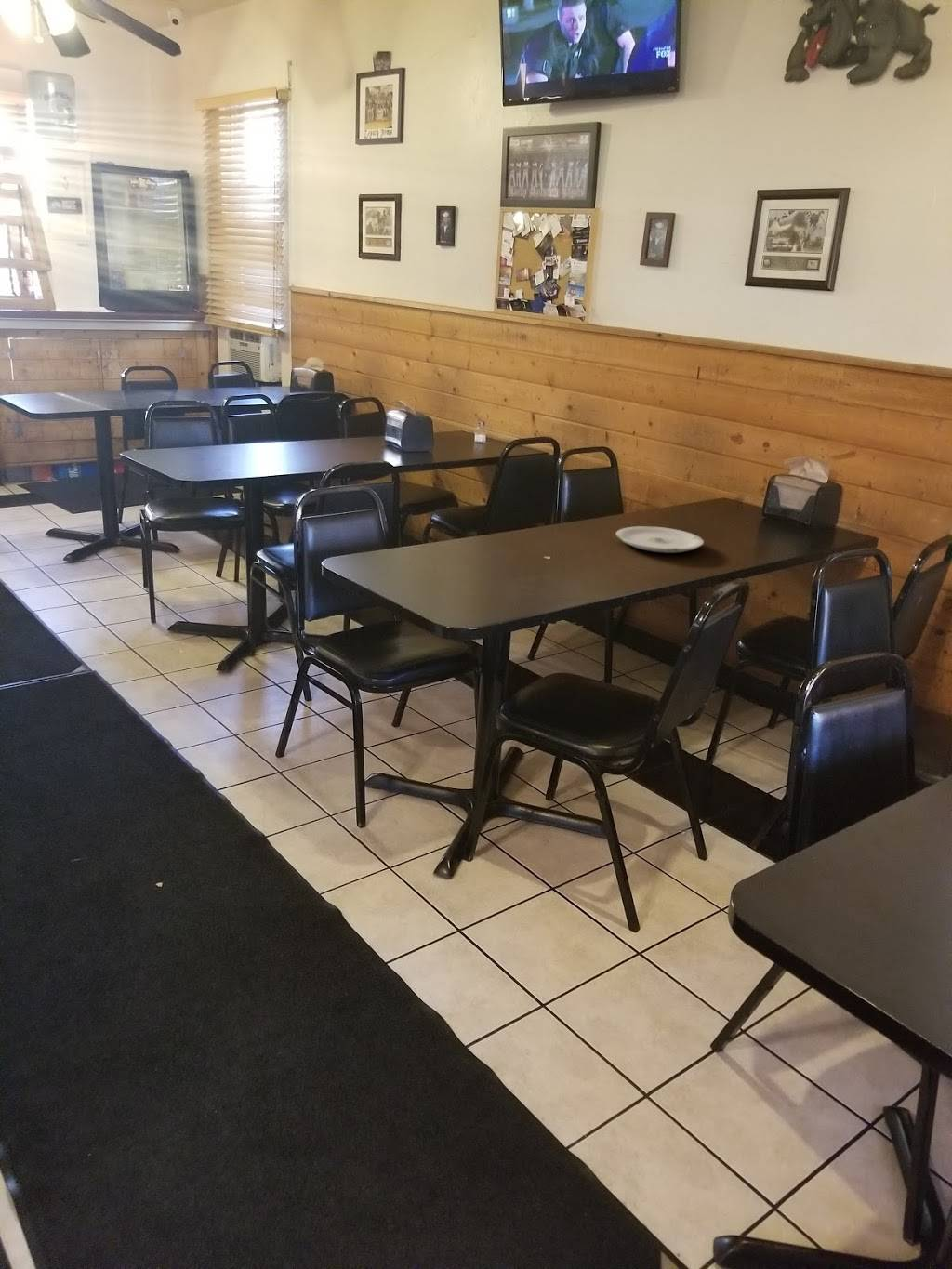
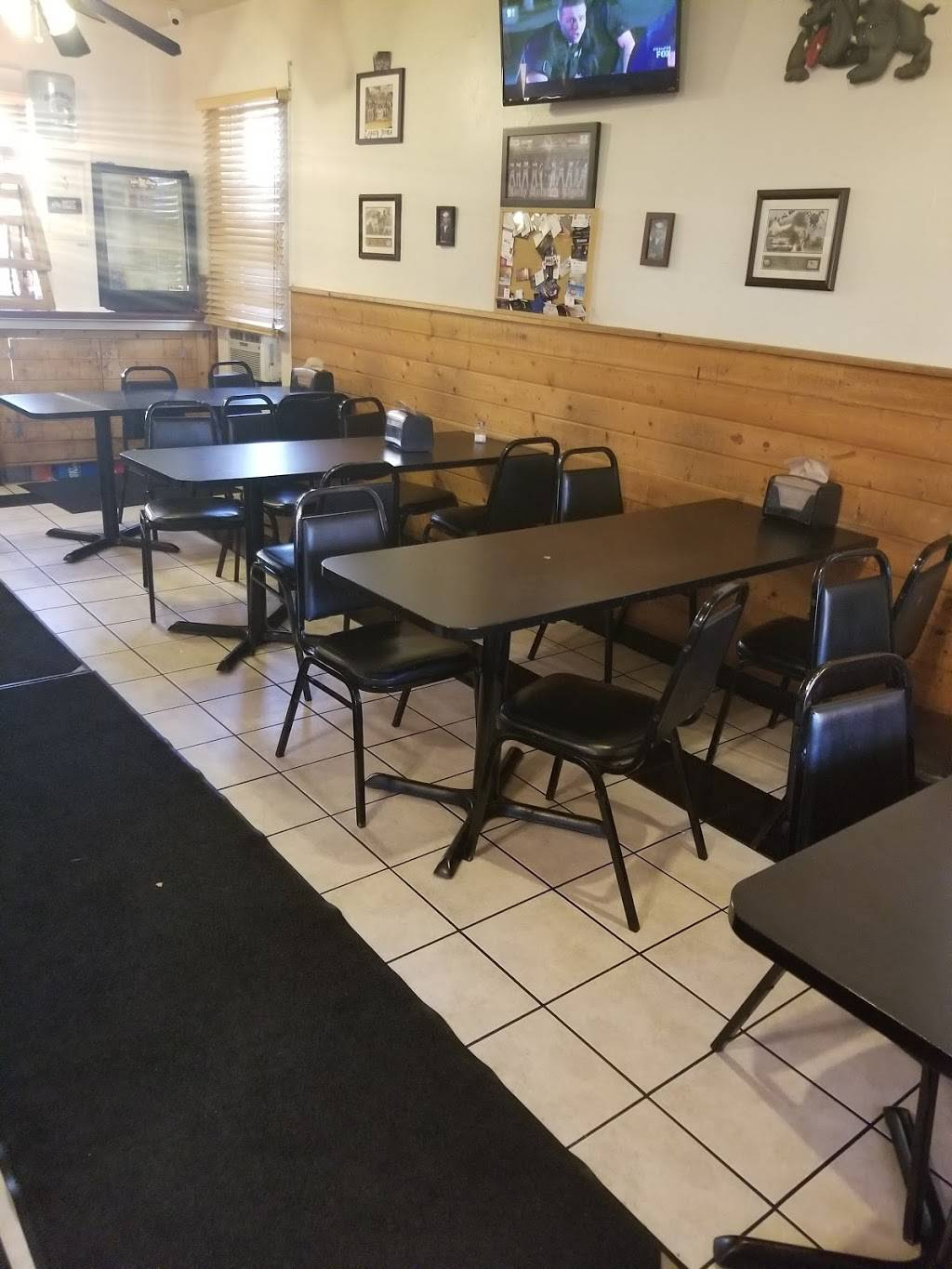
- plate [615,525,705,554]
